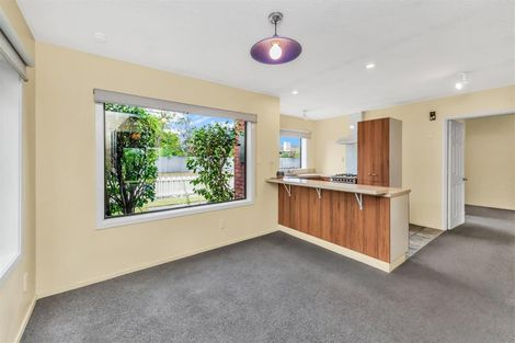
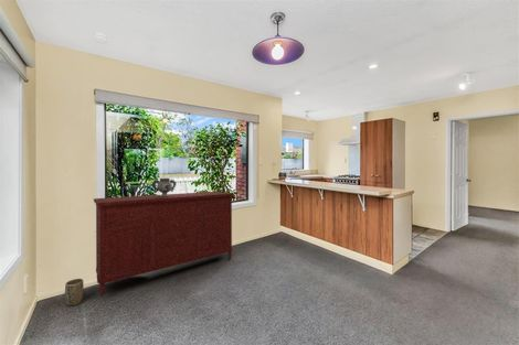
+ sideboard [93,191,235,298]
+ decorative urn [150,177,177,197]
+ plant pot [64,278,85,306]
